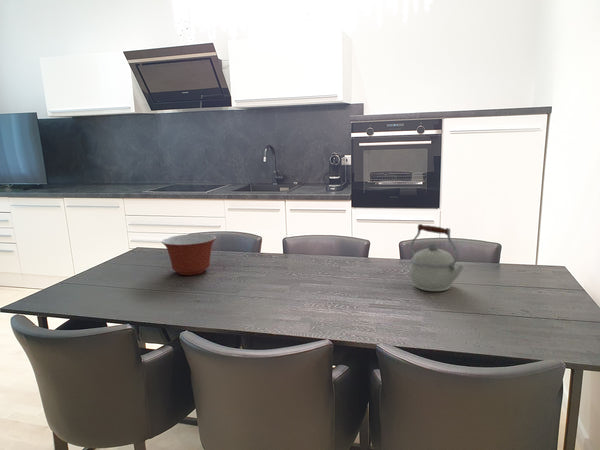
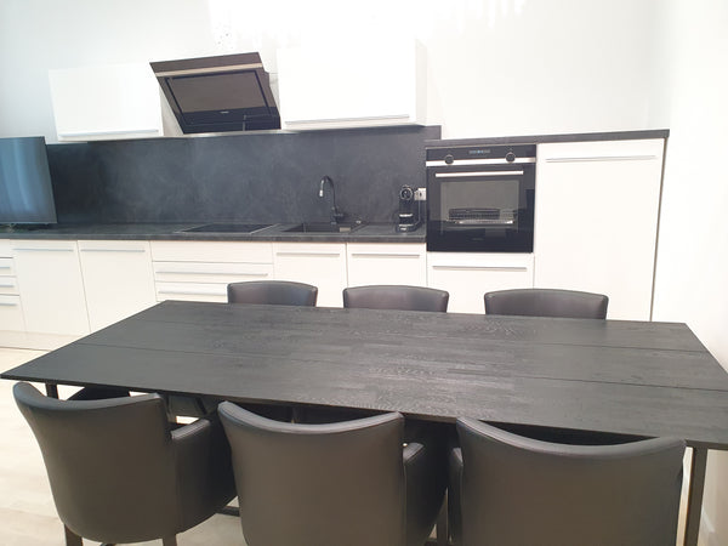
- kettle [408,223,465,292]
- mixing bowl [161,233,217,276]
